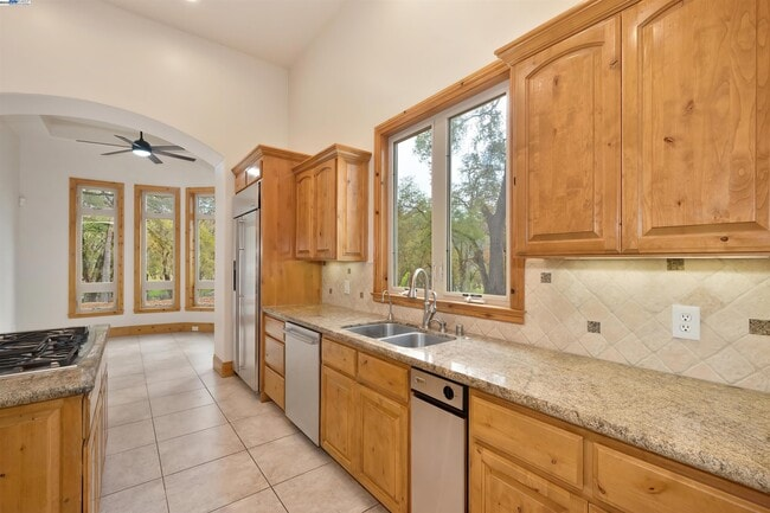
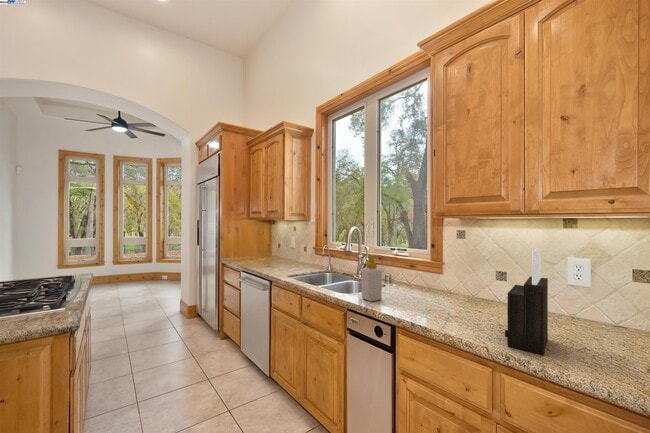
+ knife block [504,247,549,356]
+ soap bottle [361,254,383,302]
